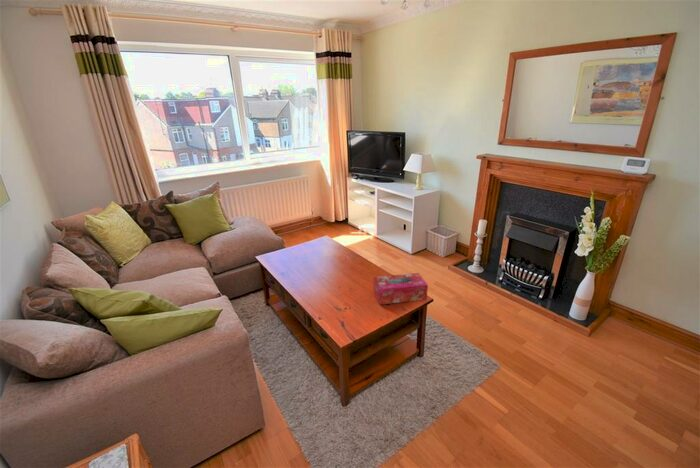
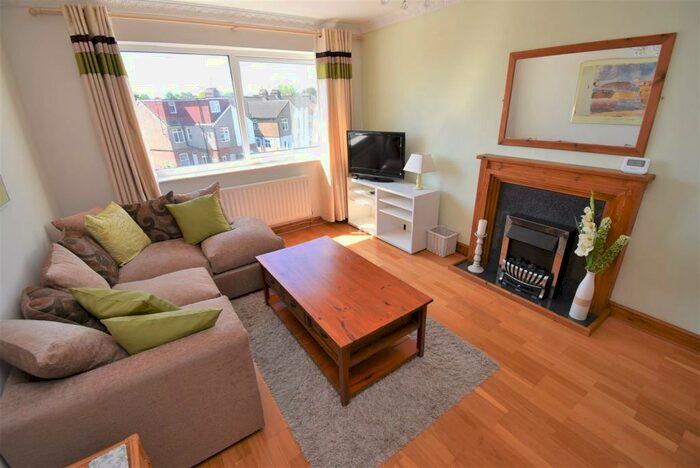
- tissue box [373,272,429,306]
